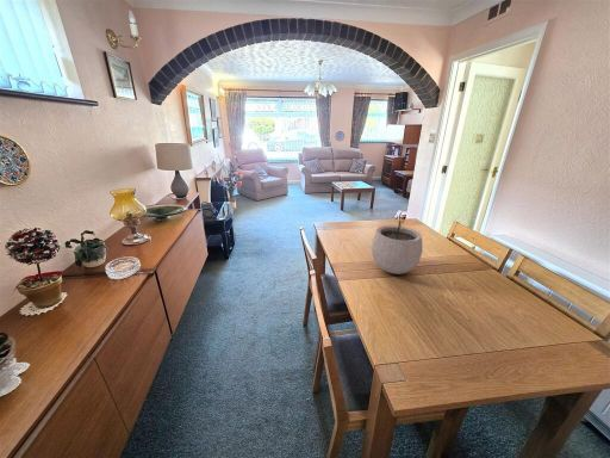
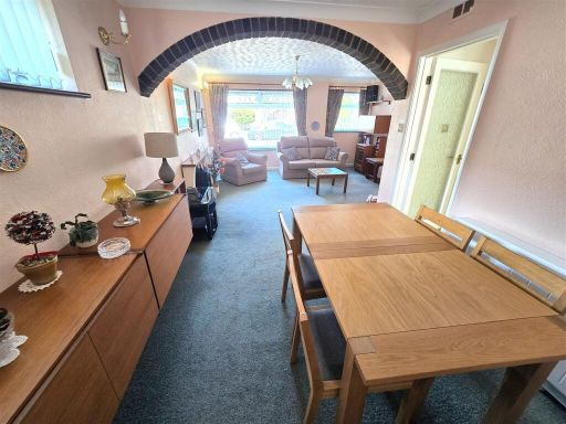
- plant pot [371,215,424,276]
